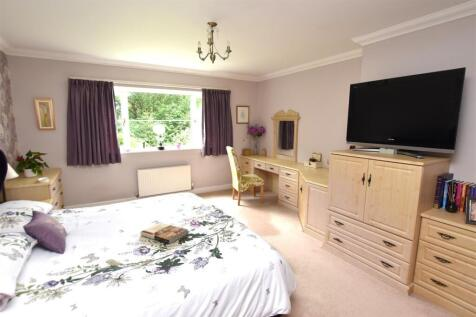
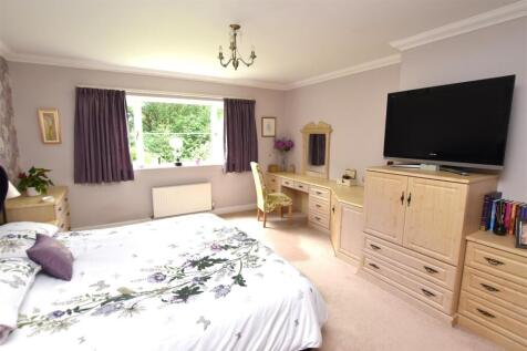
- book [139,222,189,245]
